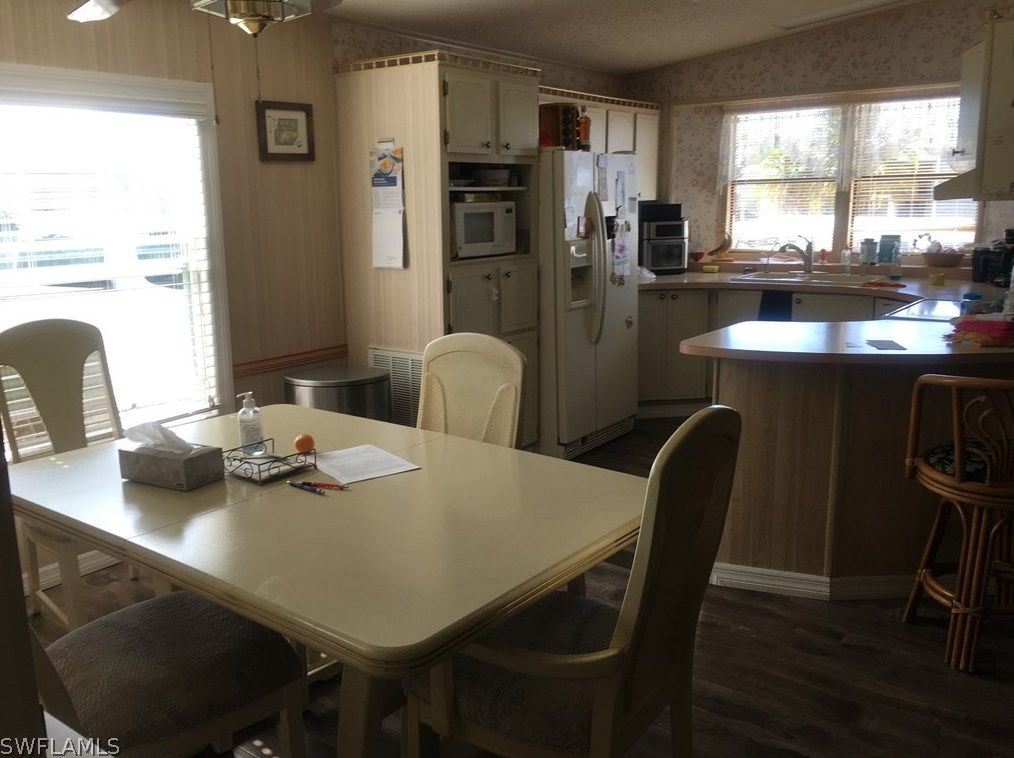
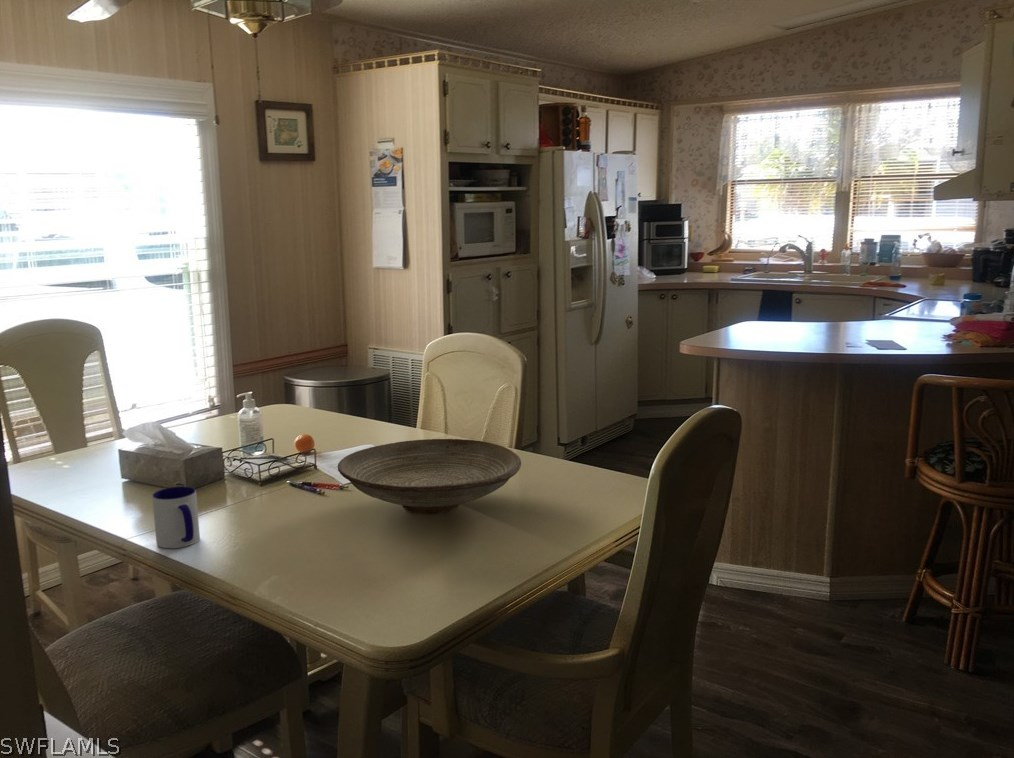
+ decorative bowl [337,438,522,516]
+ mug [151,486,201,549]
